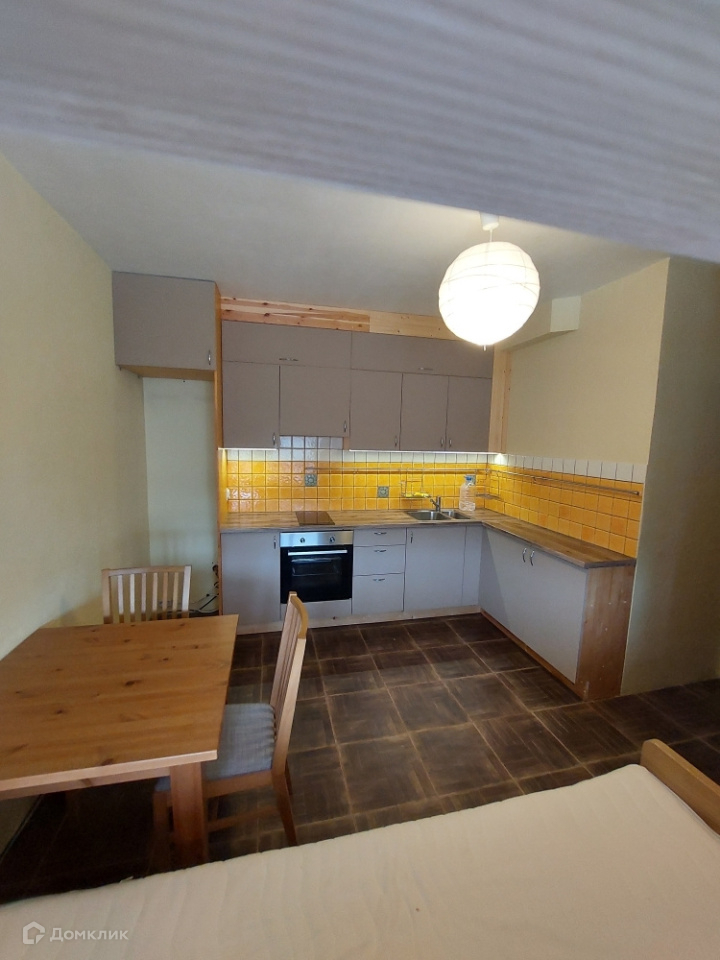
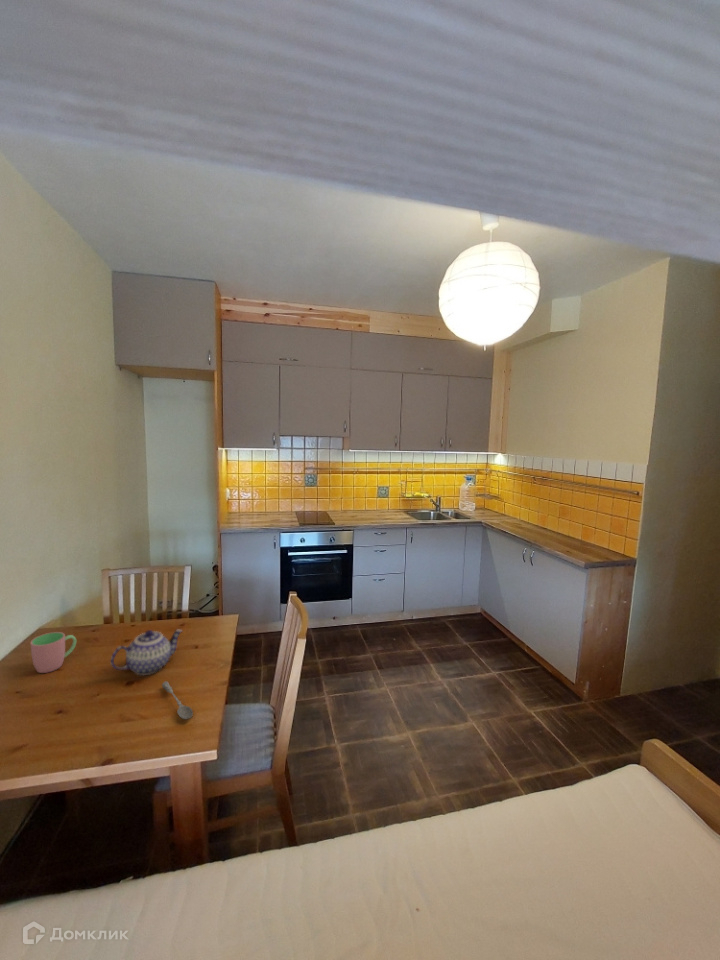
+ cup [29,631,77,674]
+ teapot [110,629,184,676]
+ soupspoon [161,680,194,720]
